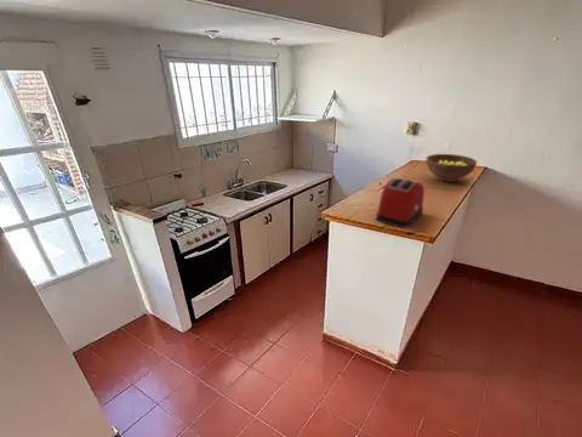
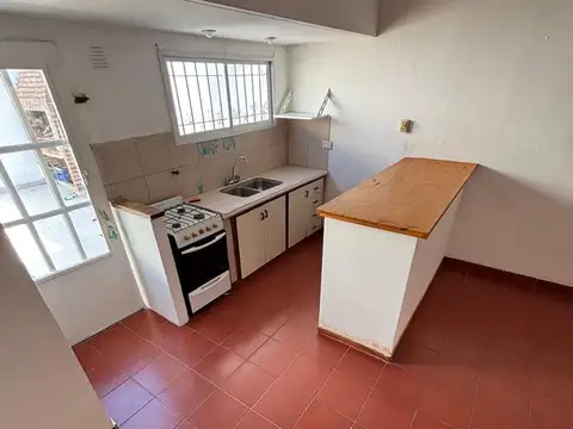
- fruit bowl [426,153,478,183]
- toaster [375,177,426,229]
